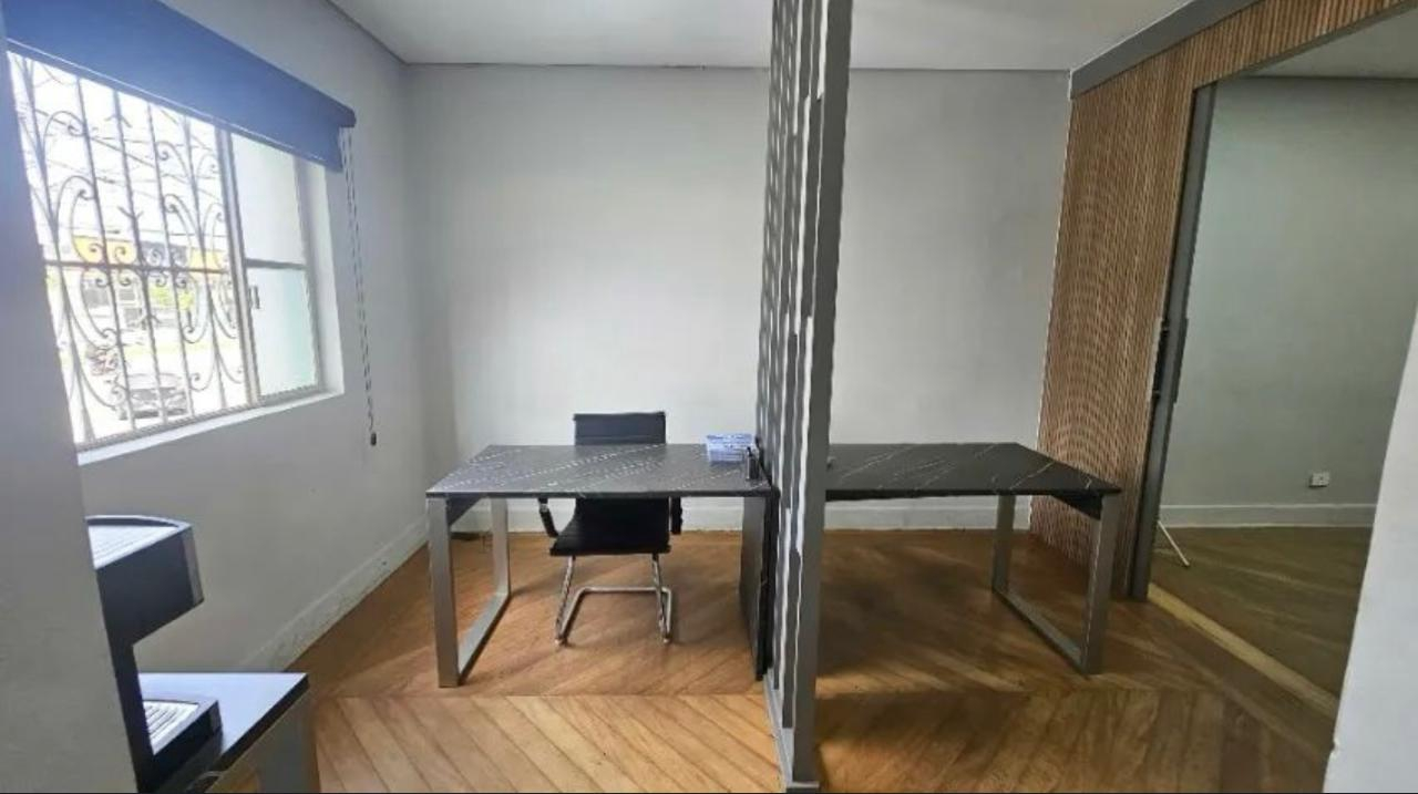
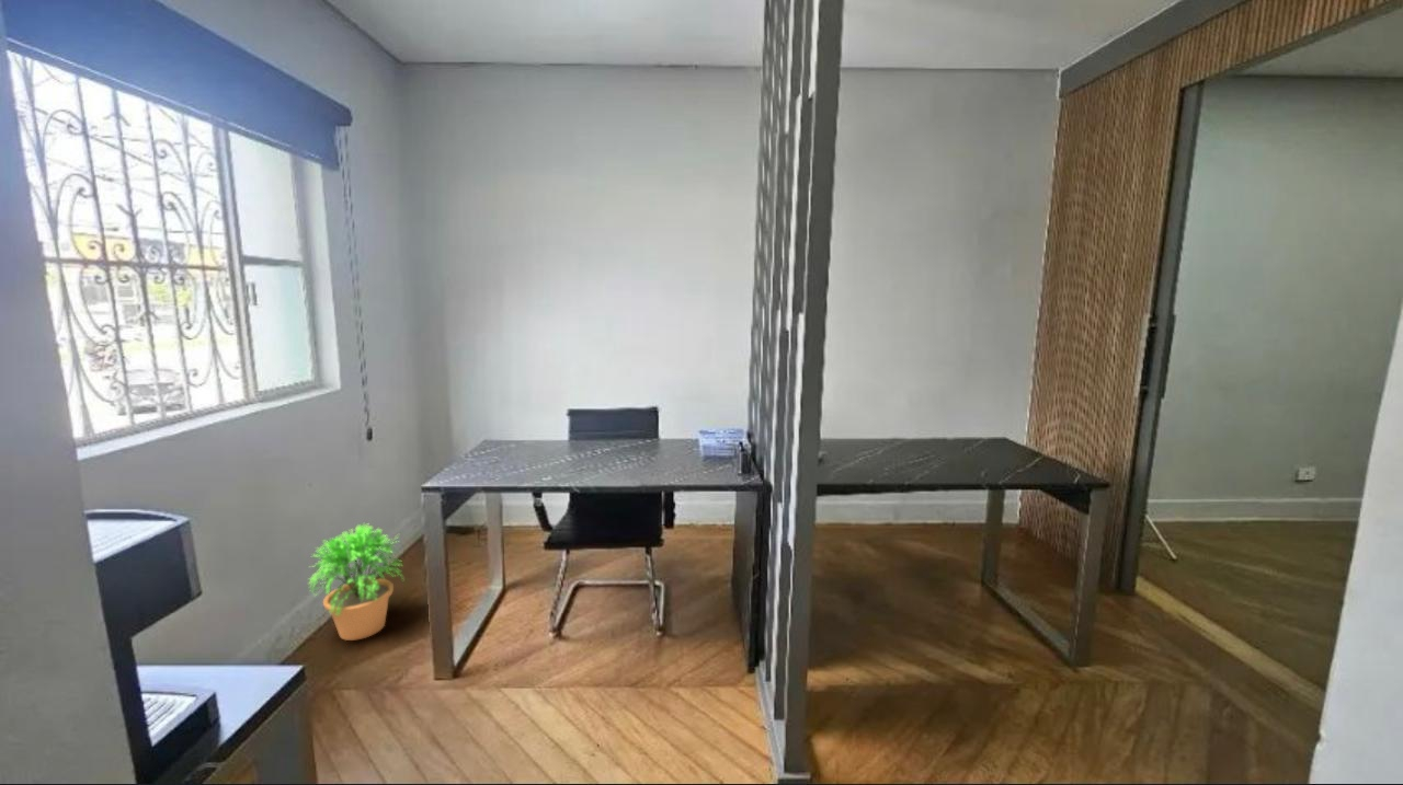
+ potted plant [307,522,404,642]
